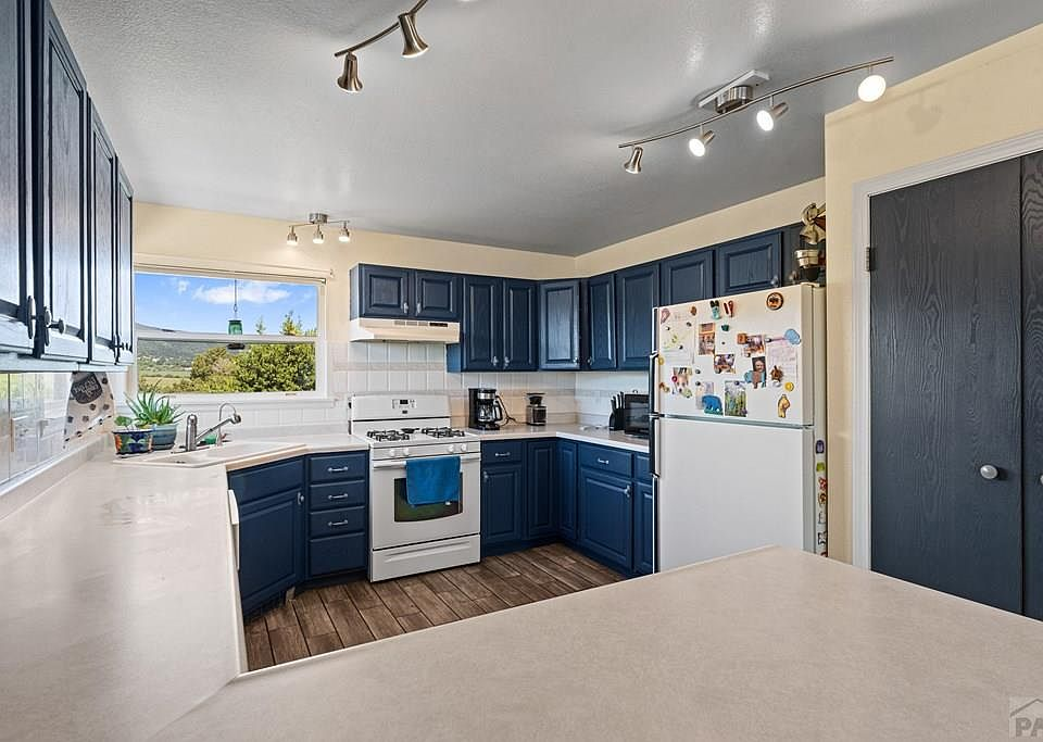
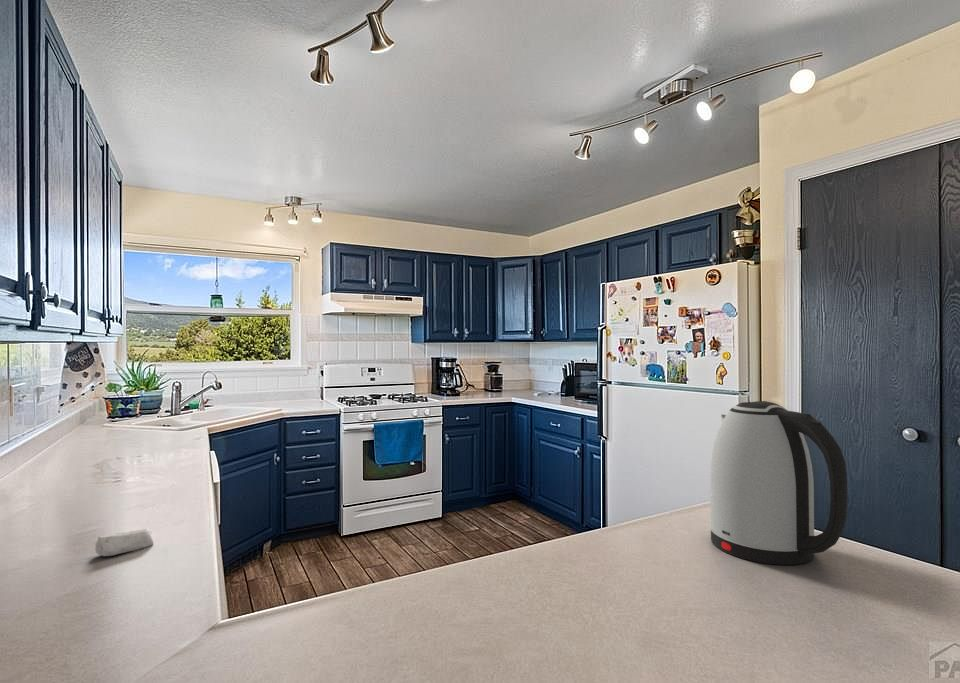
+ soap bar [94,528,154,557]
+ kettle [709,400,848,566]
